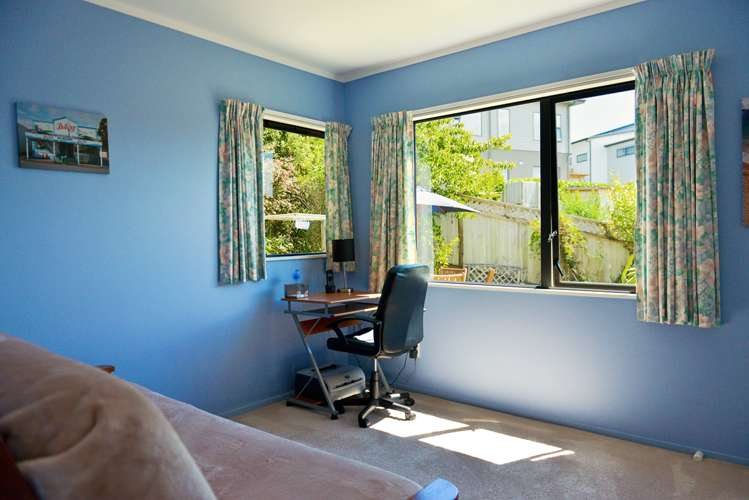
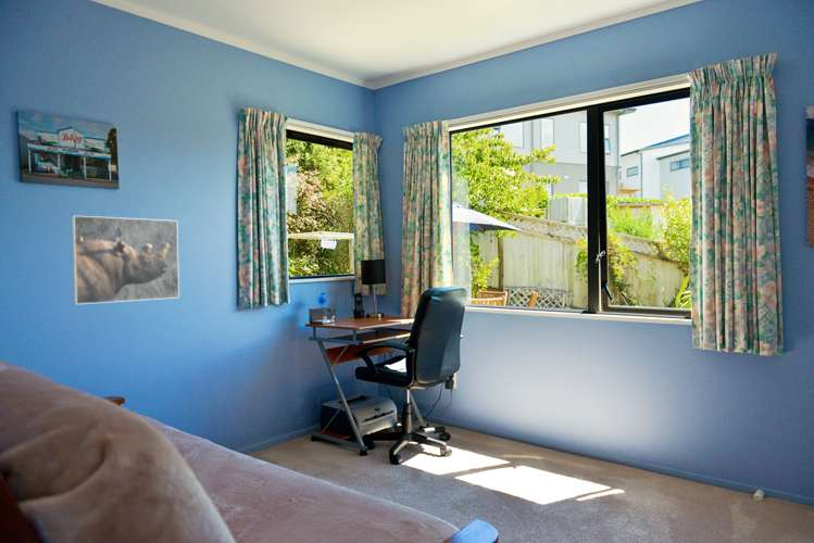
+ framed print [71,215,180,305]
